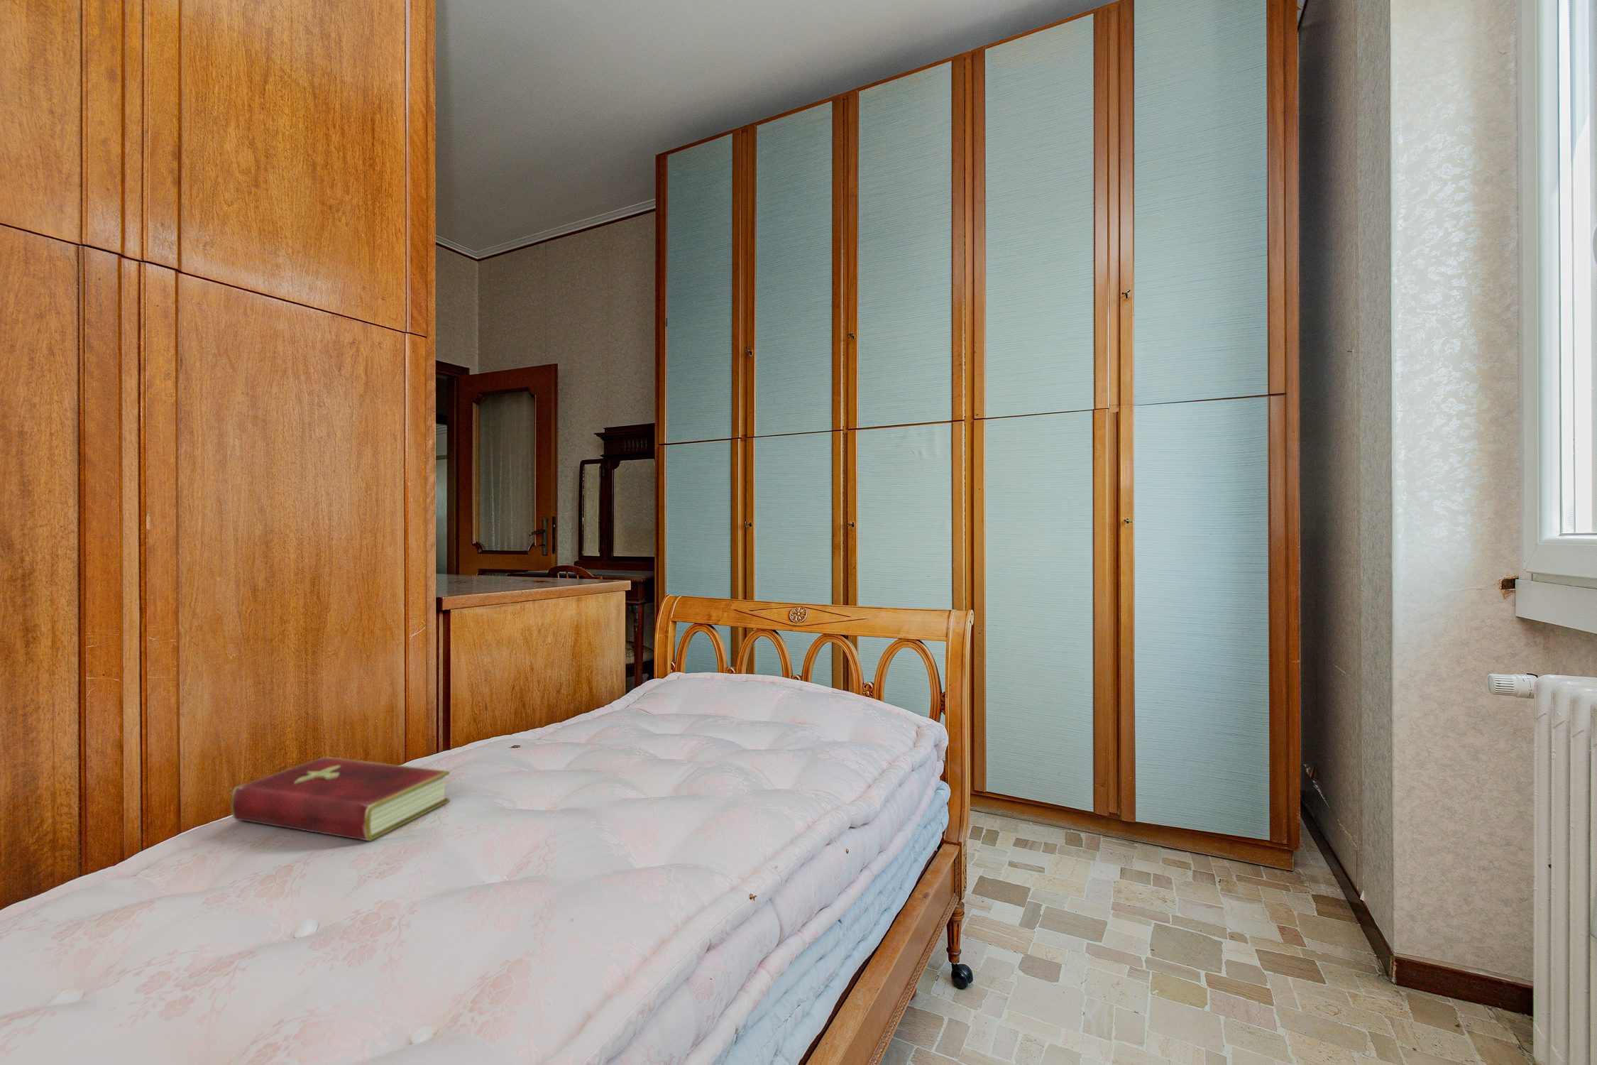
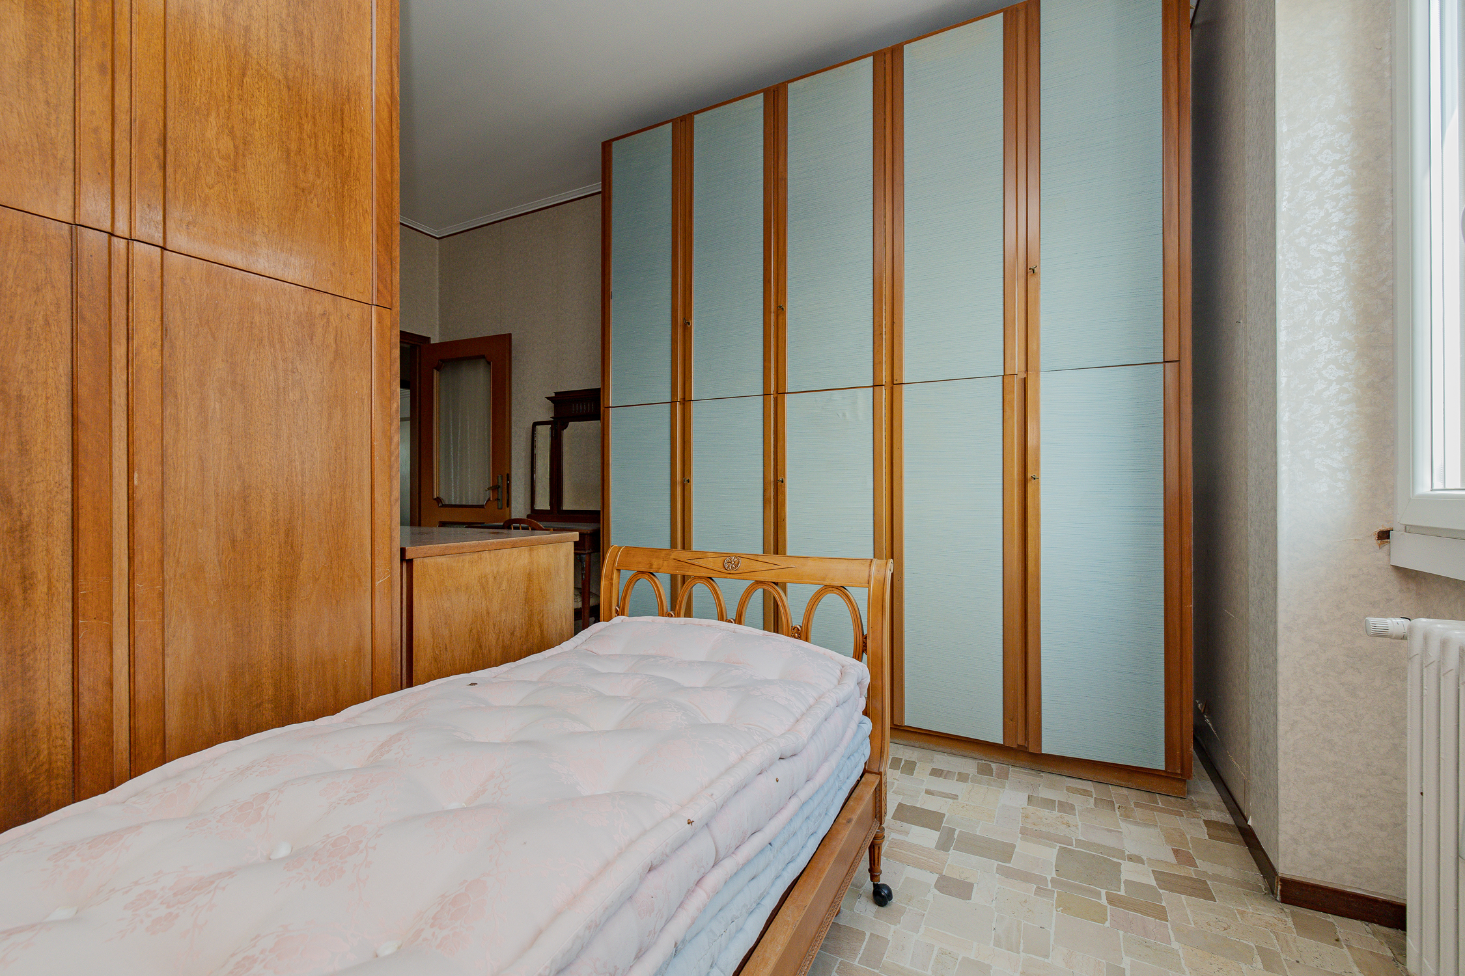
- hardcover book [231,756,450,842]
